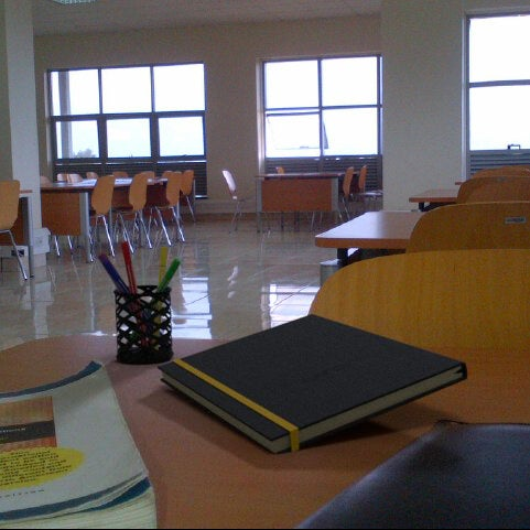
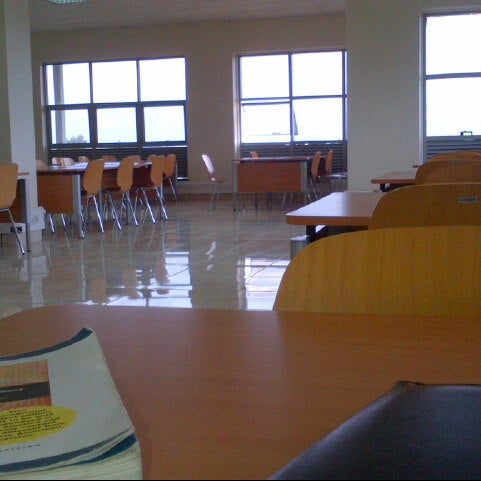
- pen holder [96,240,182,365]
- notepad [156,313,468,455]
